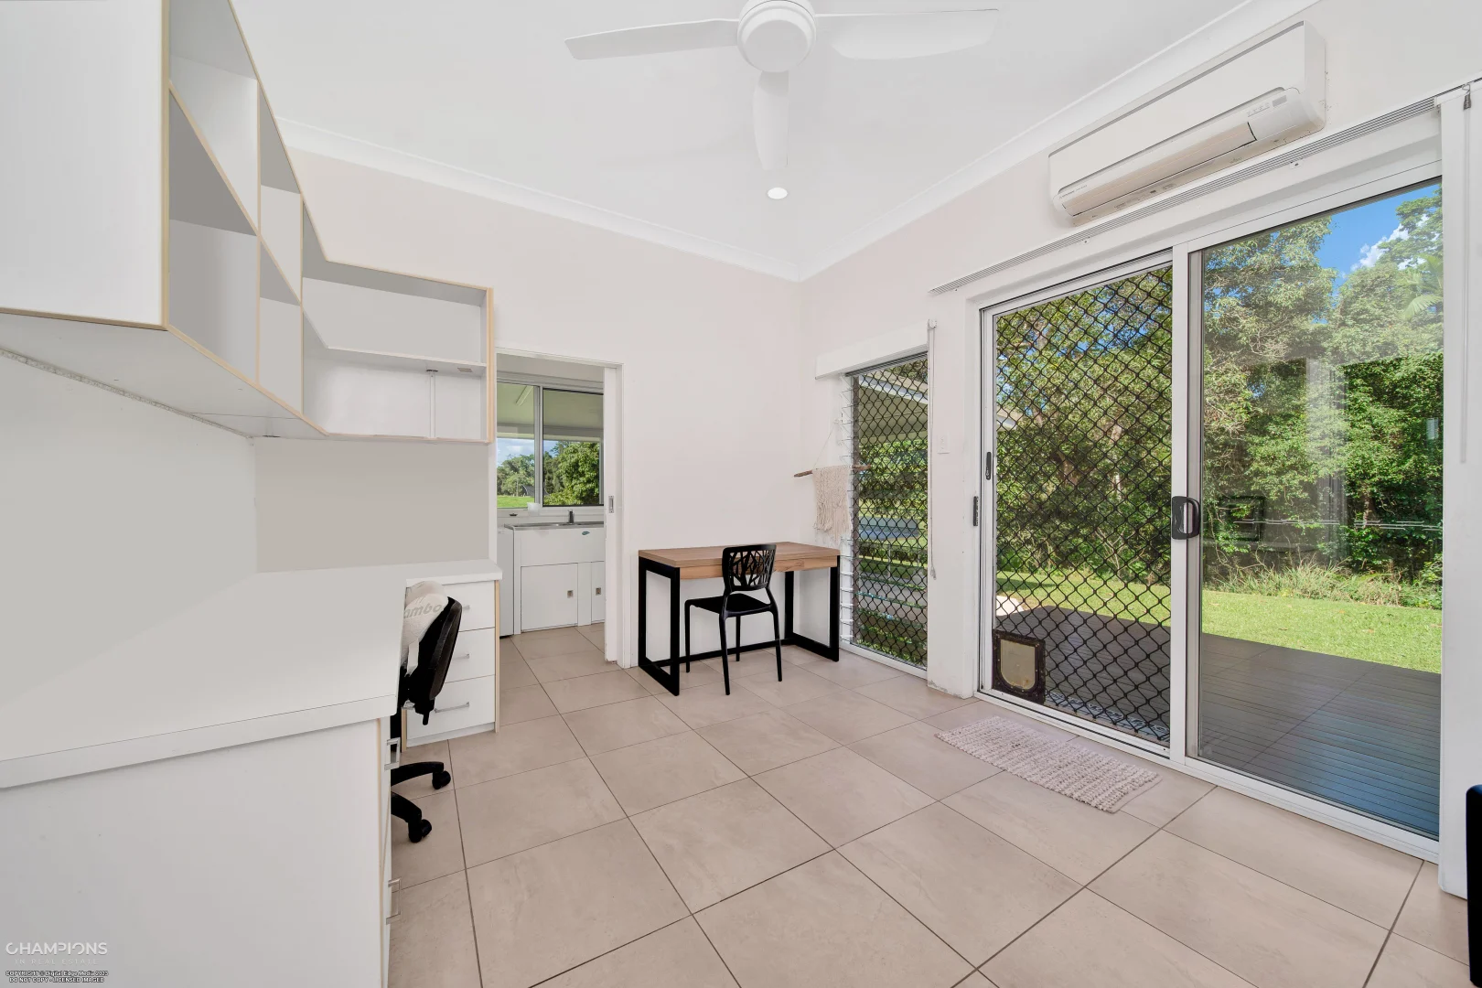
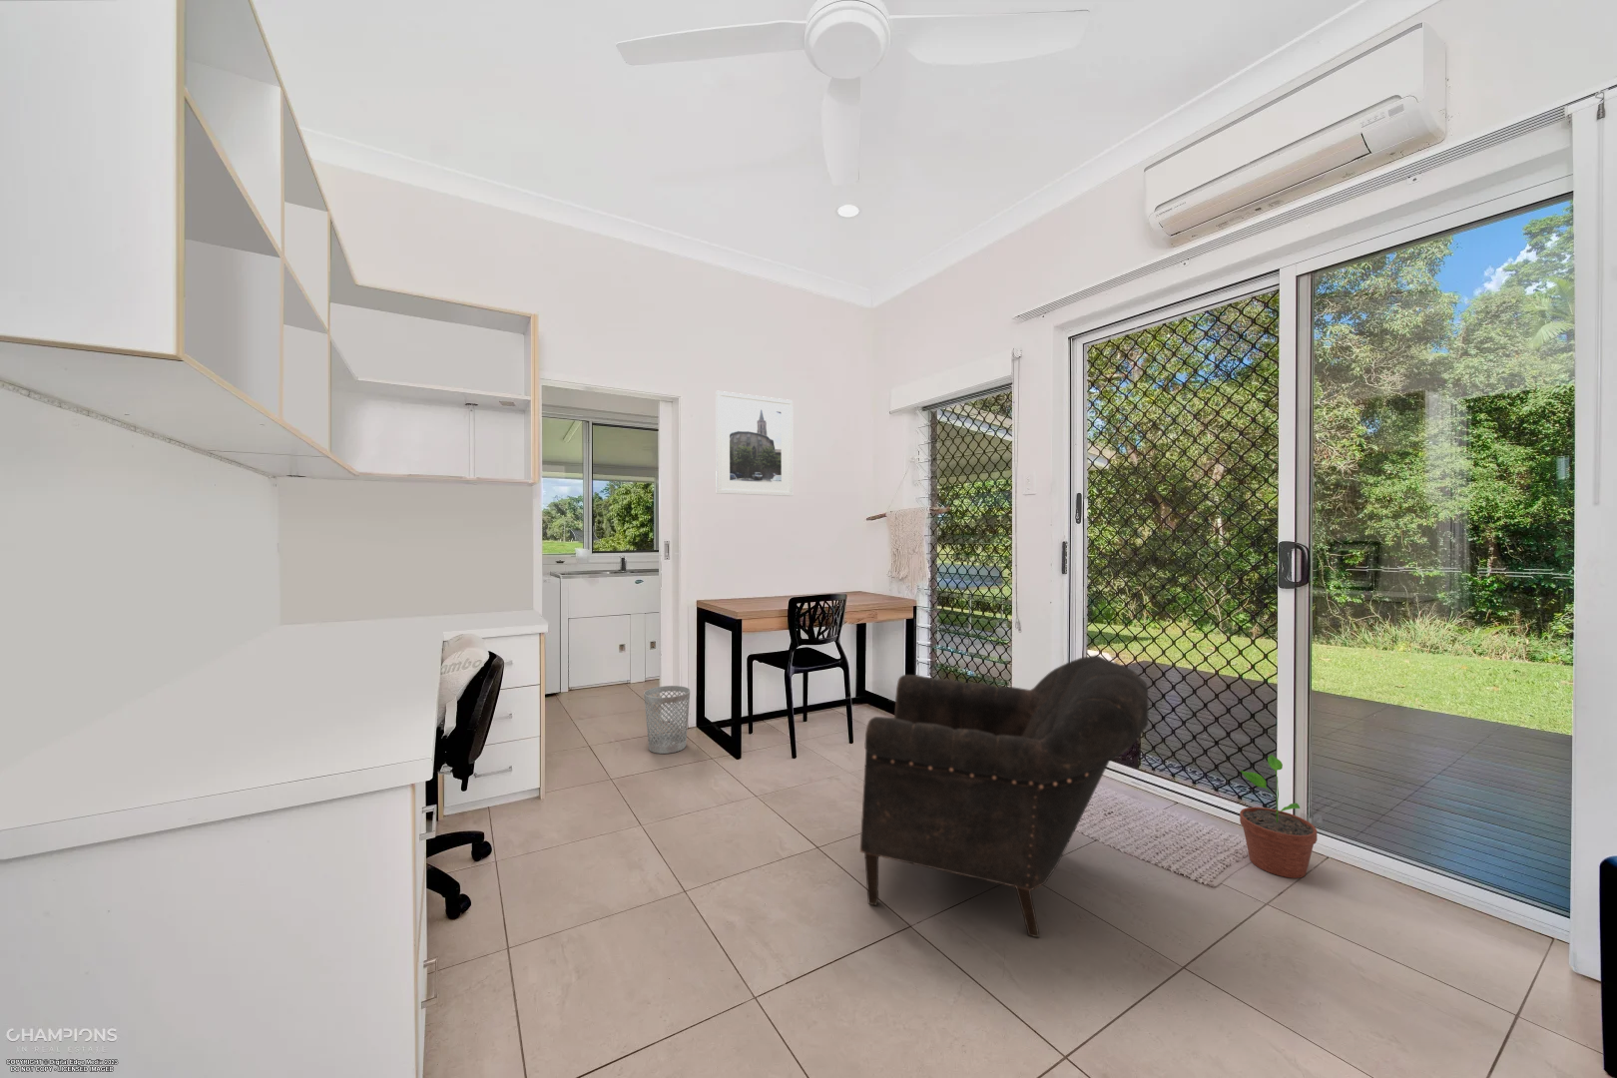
+ armchair [859,653,1150,938]
+ wastebasket [642,685,691,754]
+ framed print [715,390,794,497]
+ potted plant [1239,753,1319,879]
